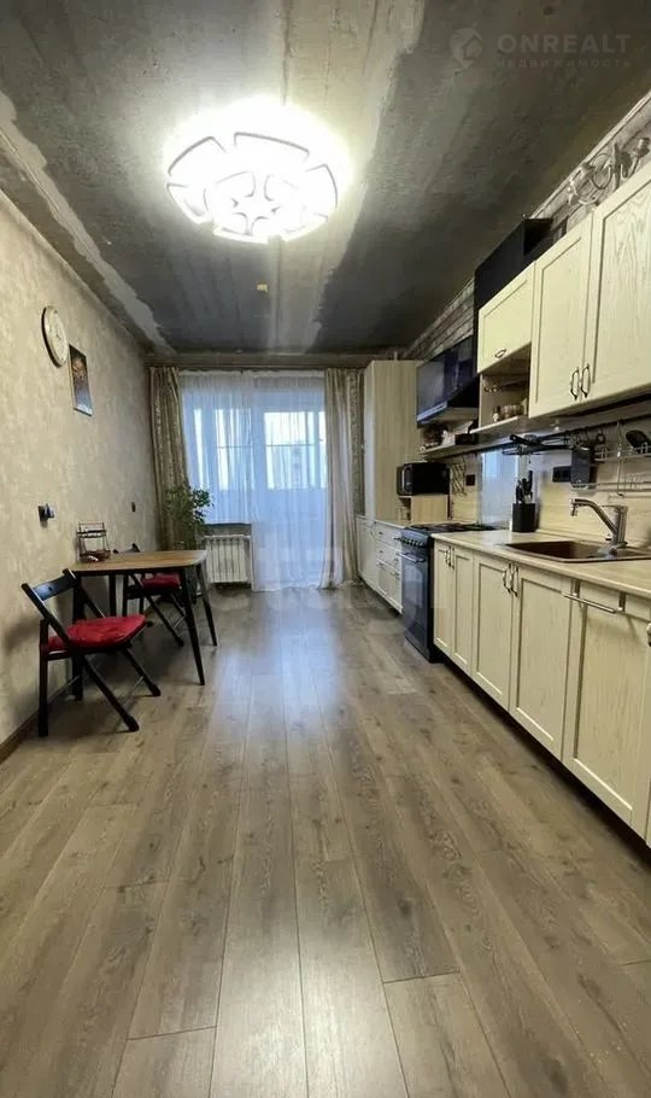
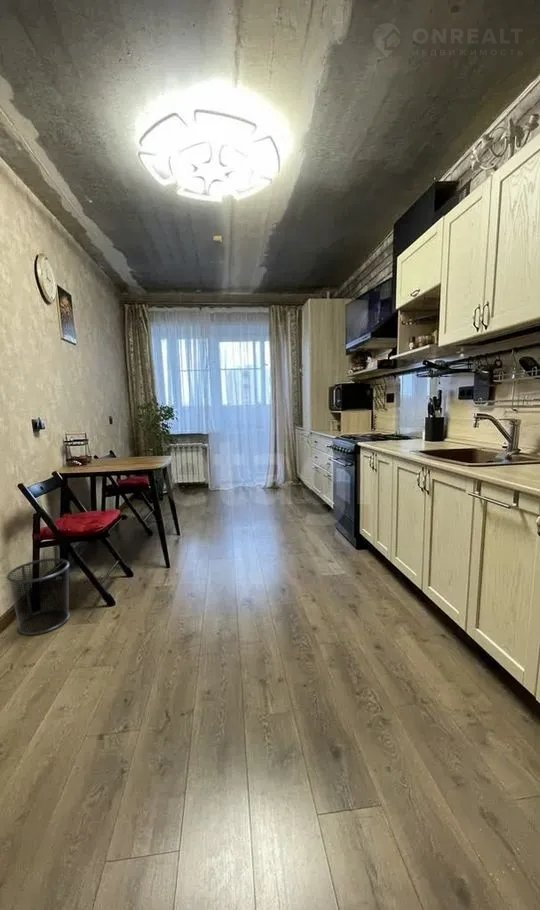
+ waste bin [6,557,71,636]
